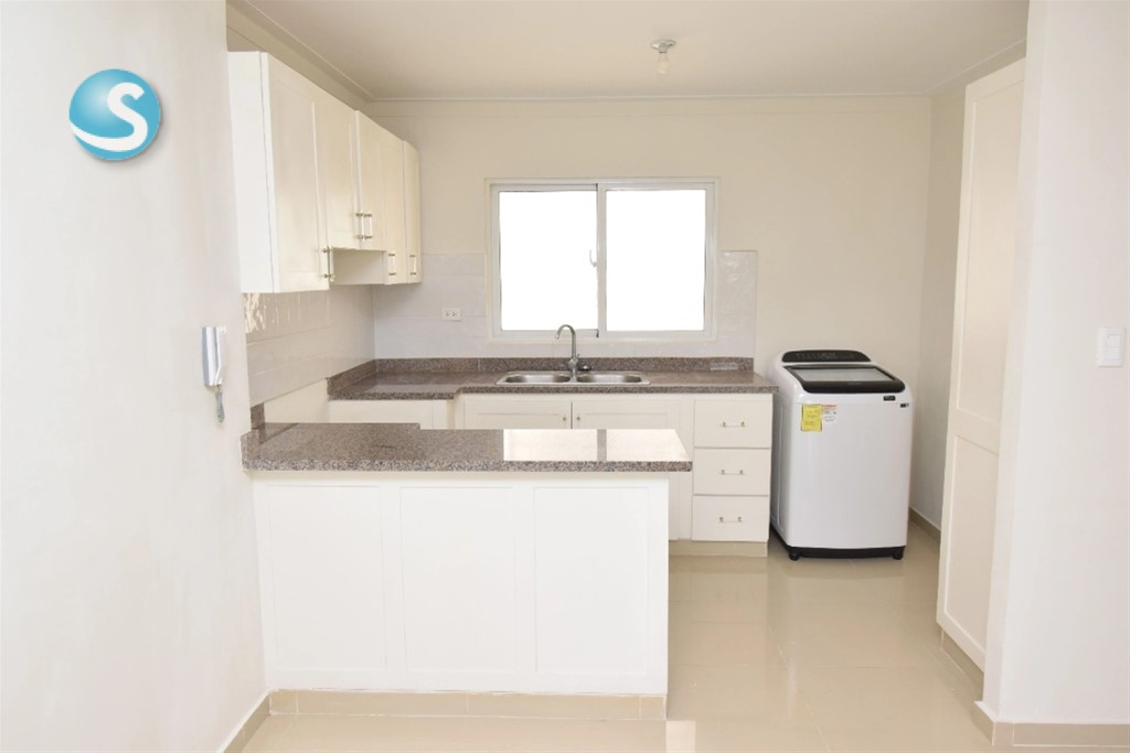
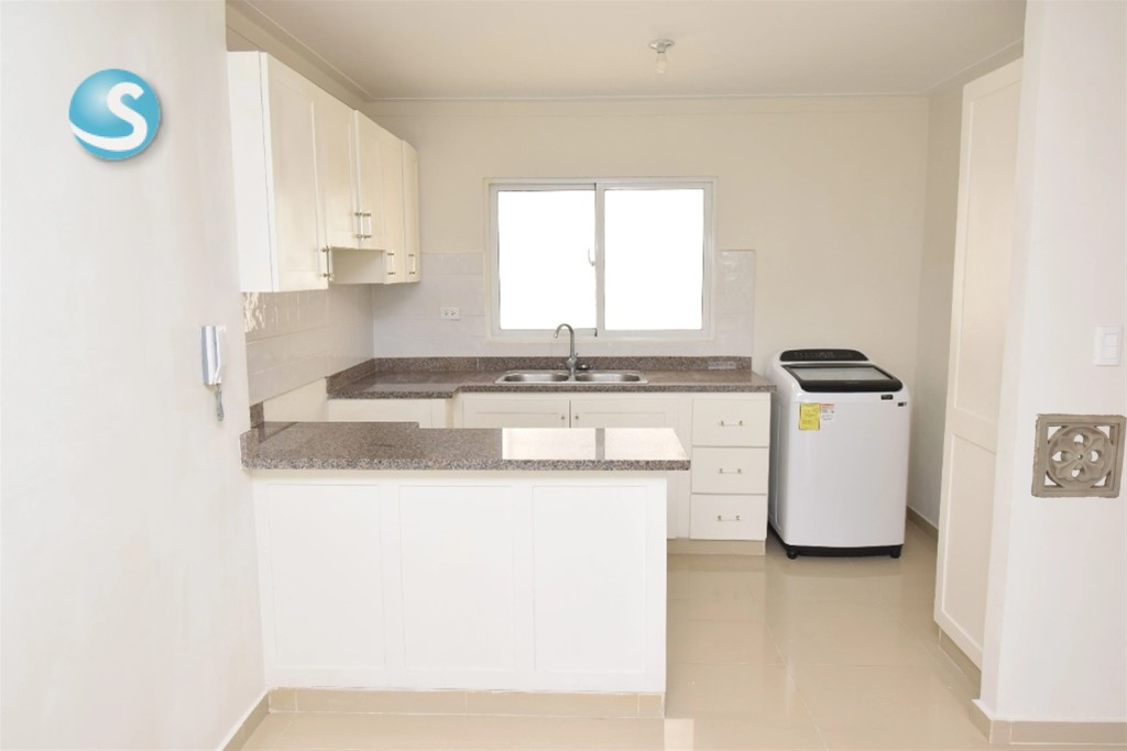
+ wall ornament [1030,412,1127,499]
